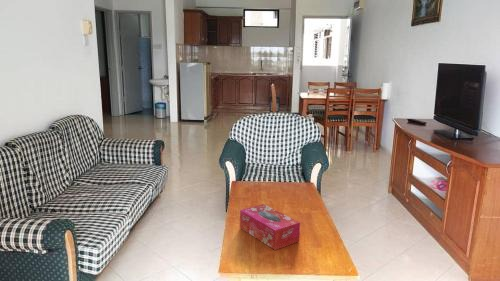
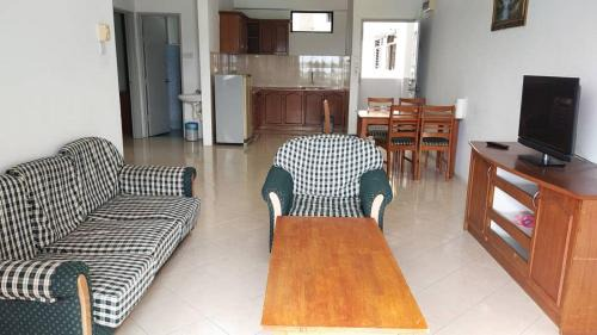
- tissue box [239,203,301,251]
